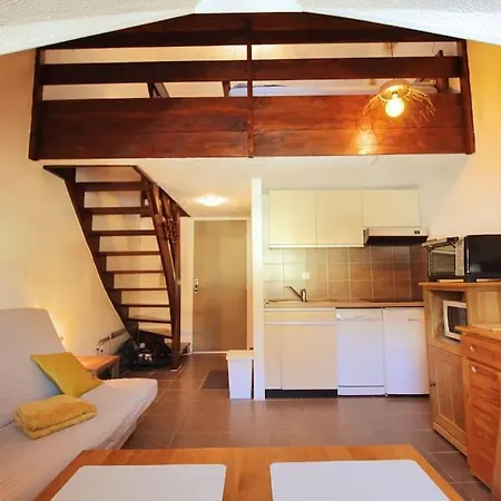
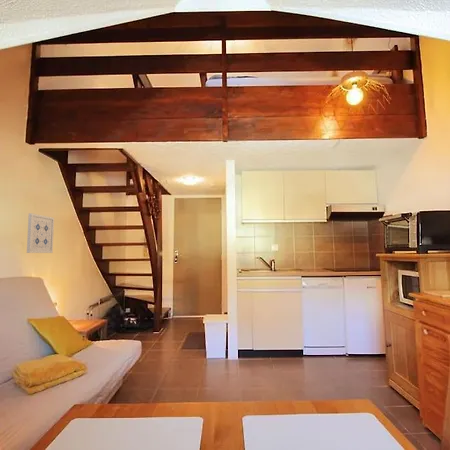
+ wall art [26,212,55,254]
